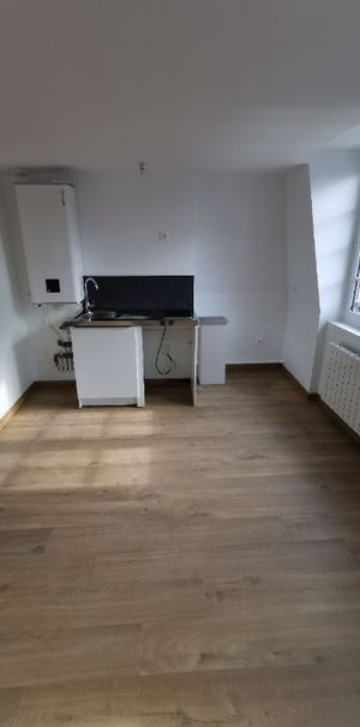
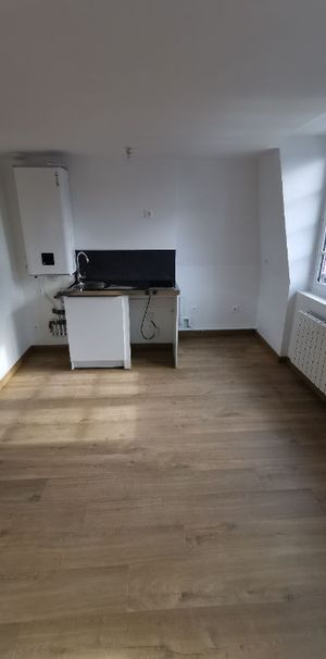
- trash can [197,316,230,386]
